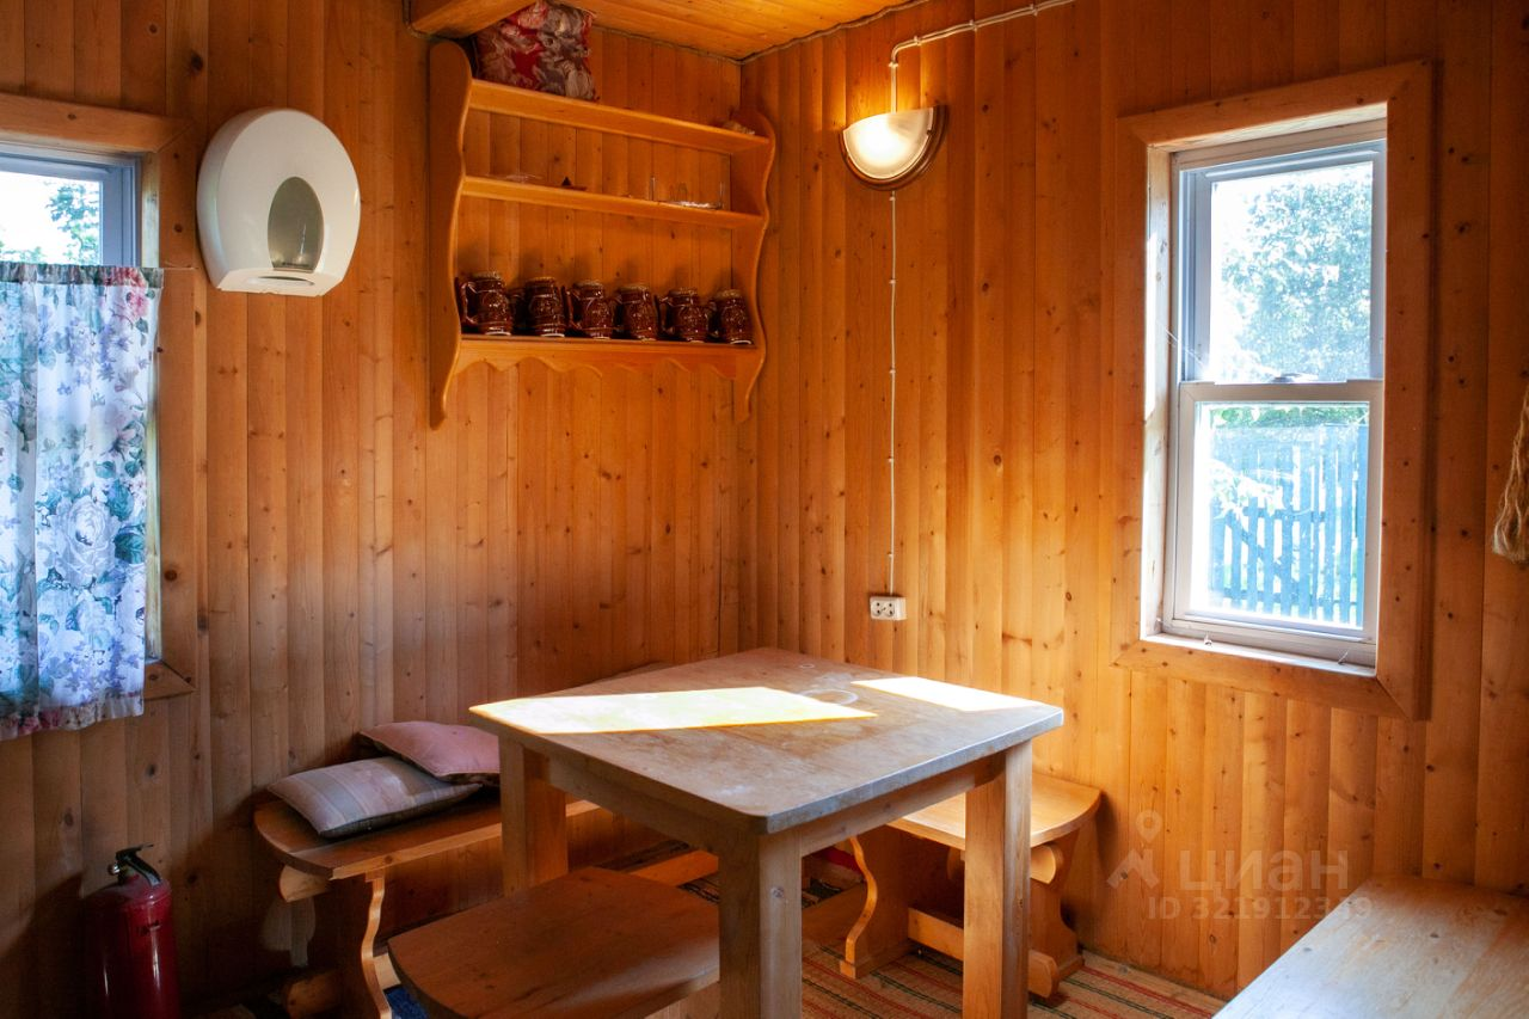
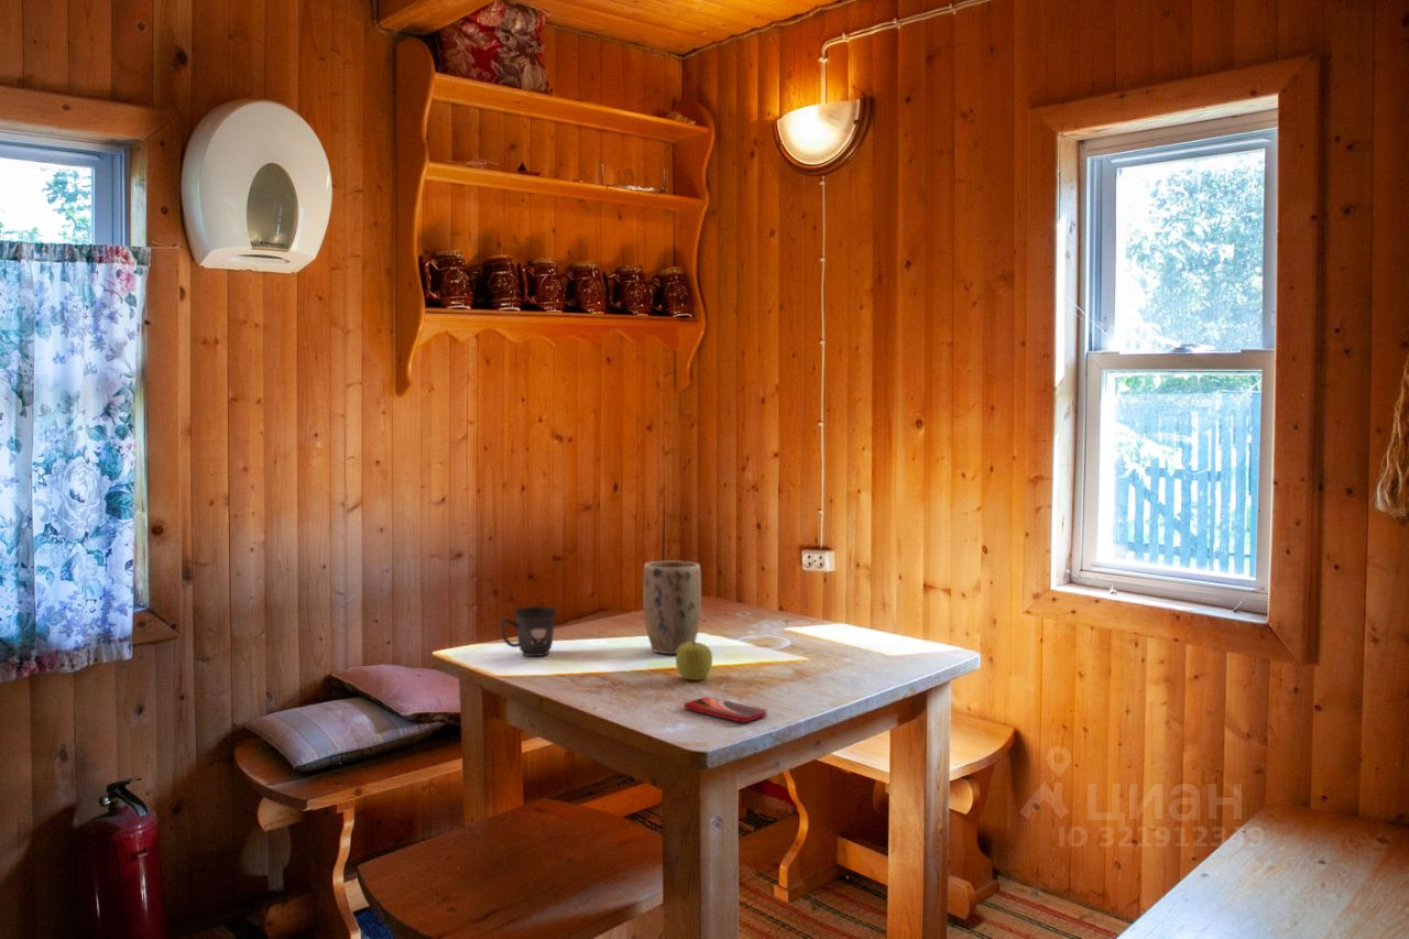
+ smartphone [682,696,767,723]
+ plant pot [642,560,702,655]
+ fruit [675,640,713,681]
+ mug [499,605,557,657]
